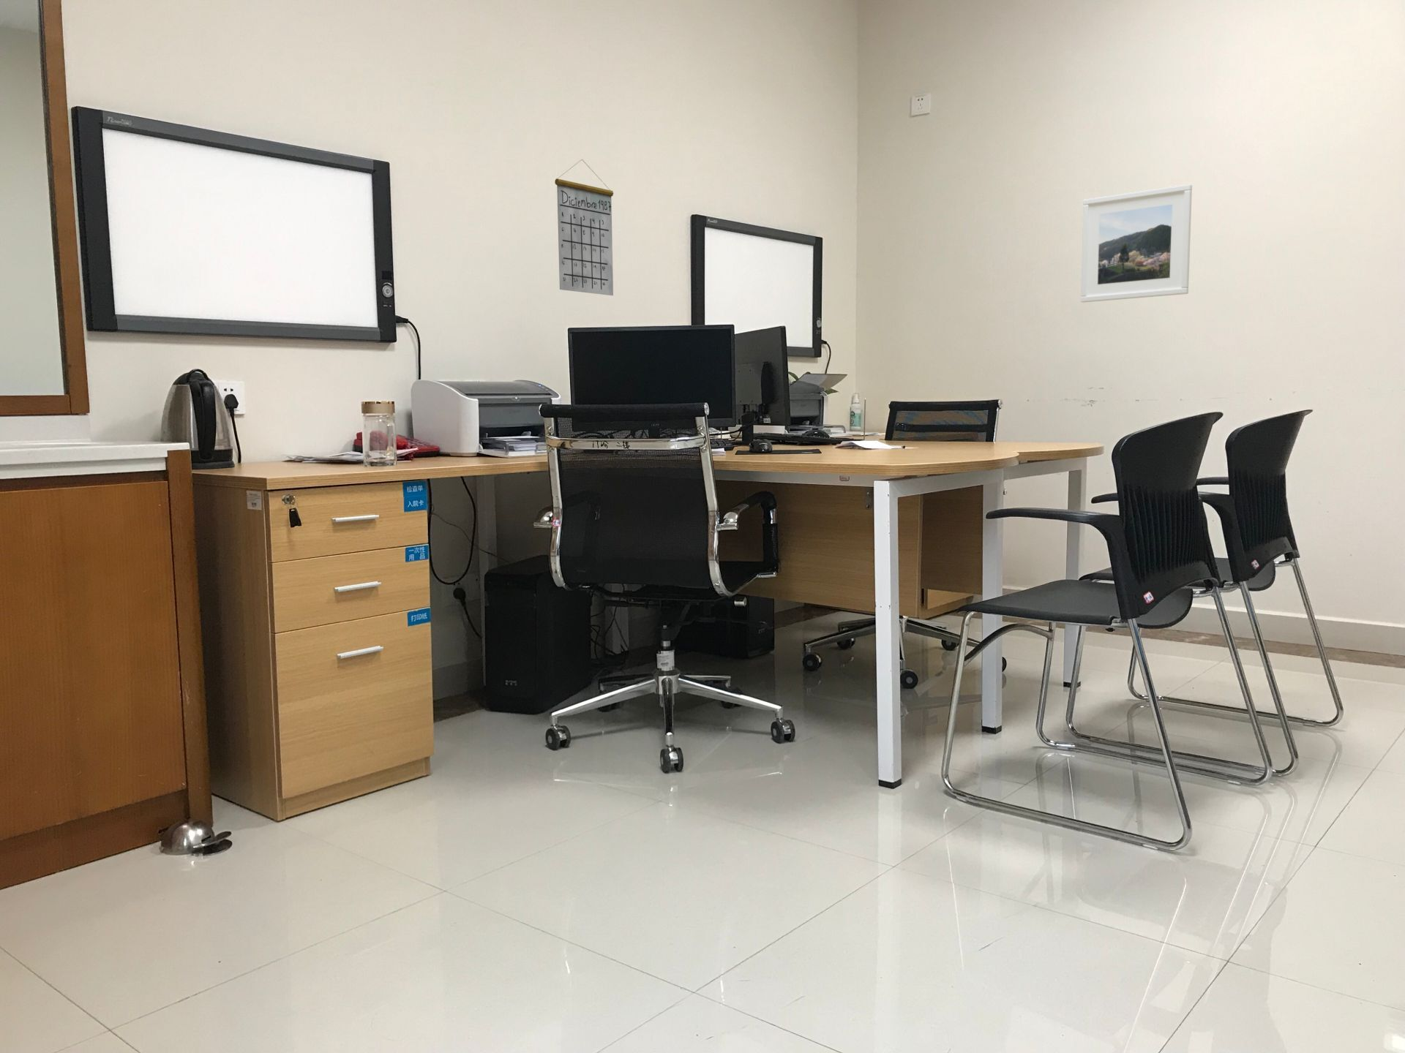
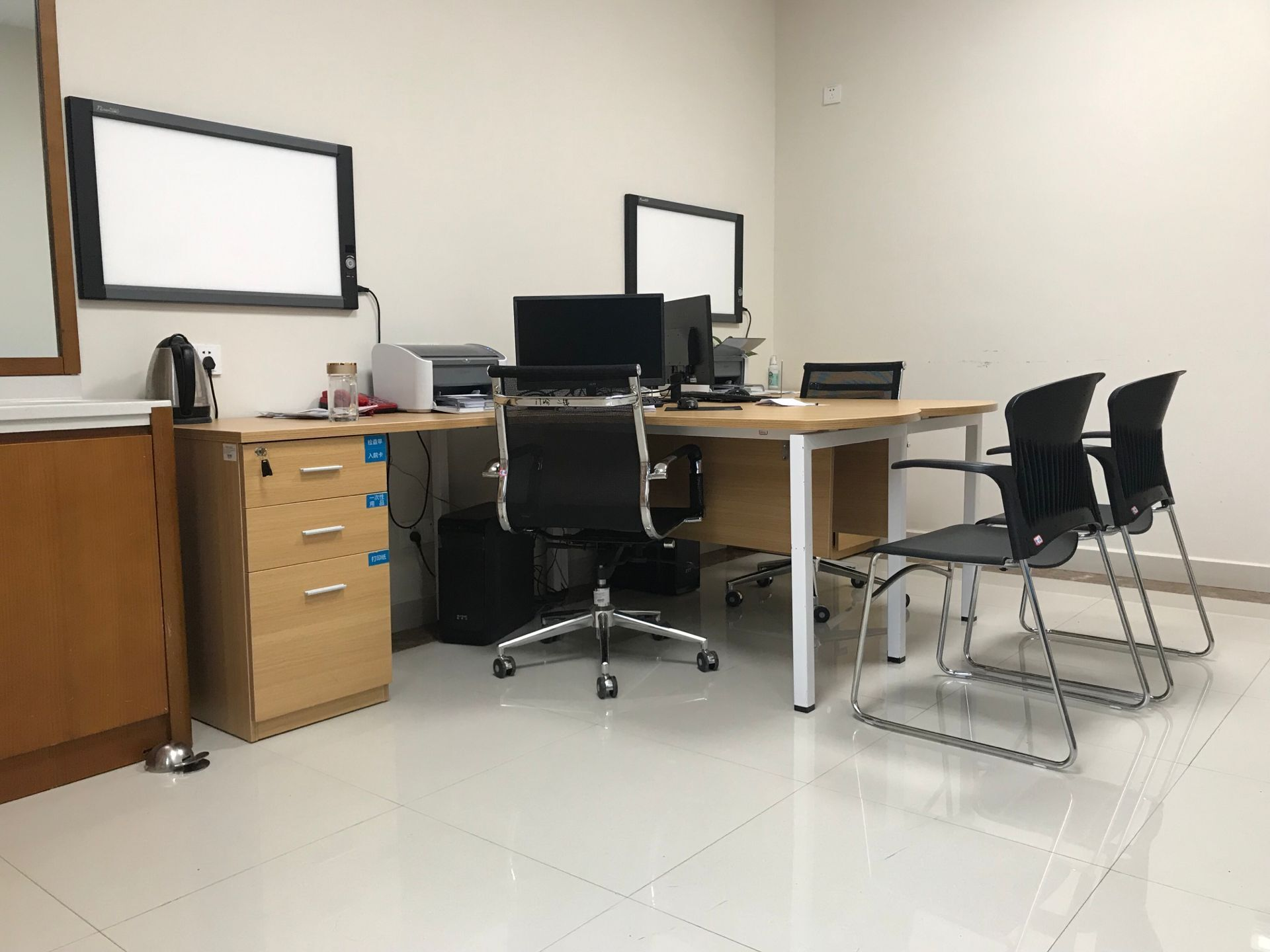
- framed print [1080,184,1193,303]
- calendar [554,158,614,296]
